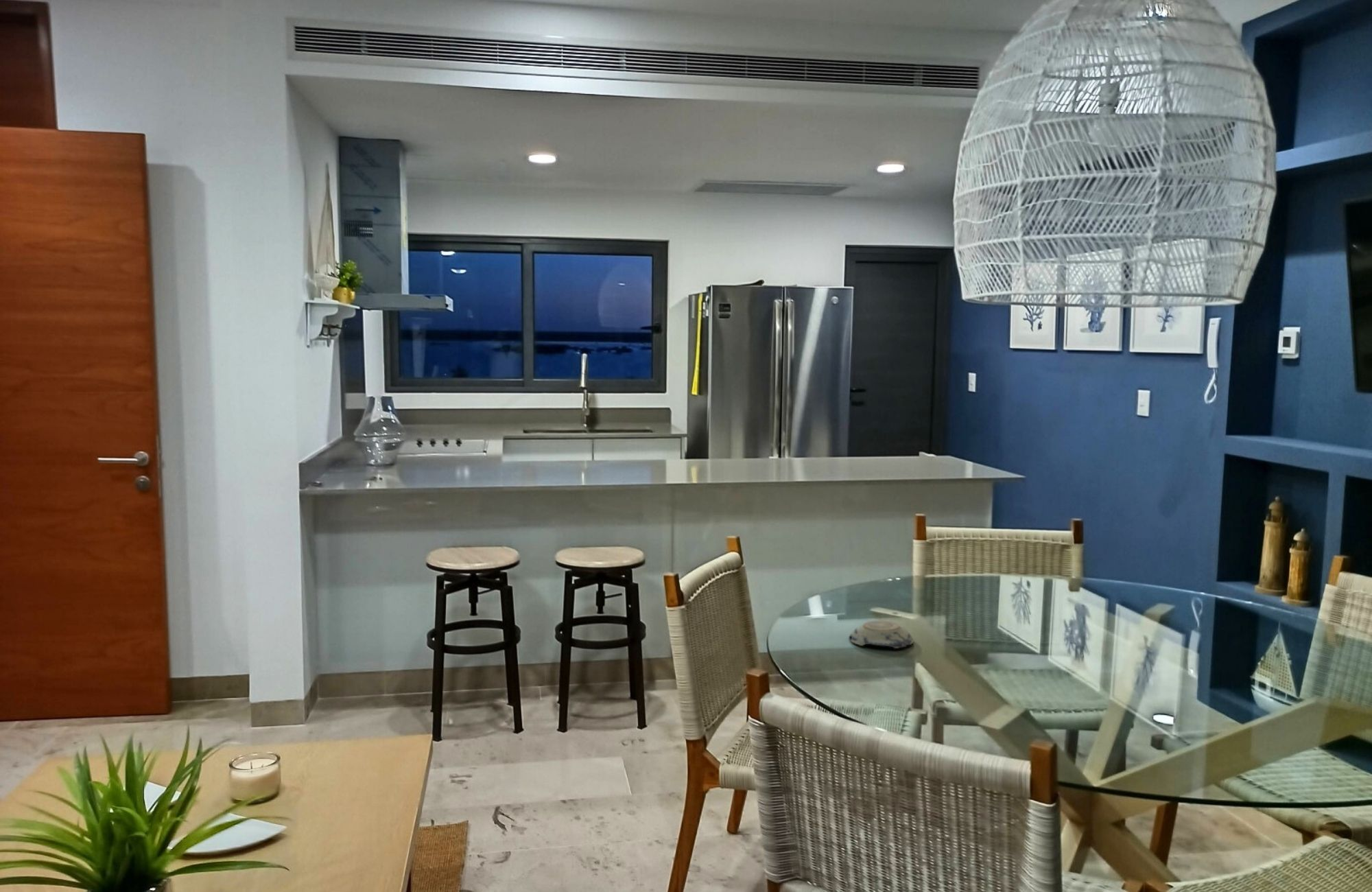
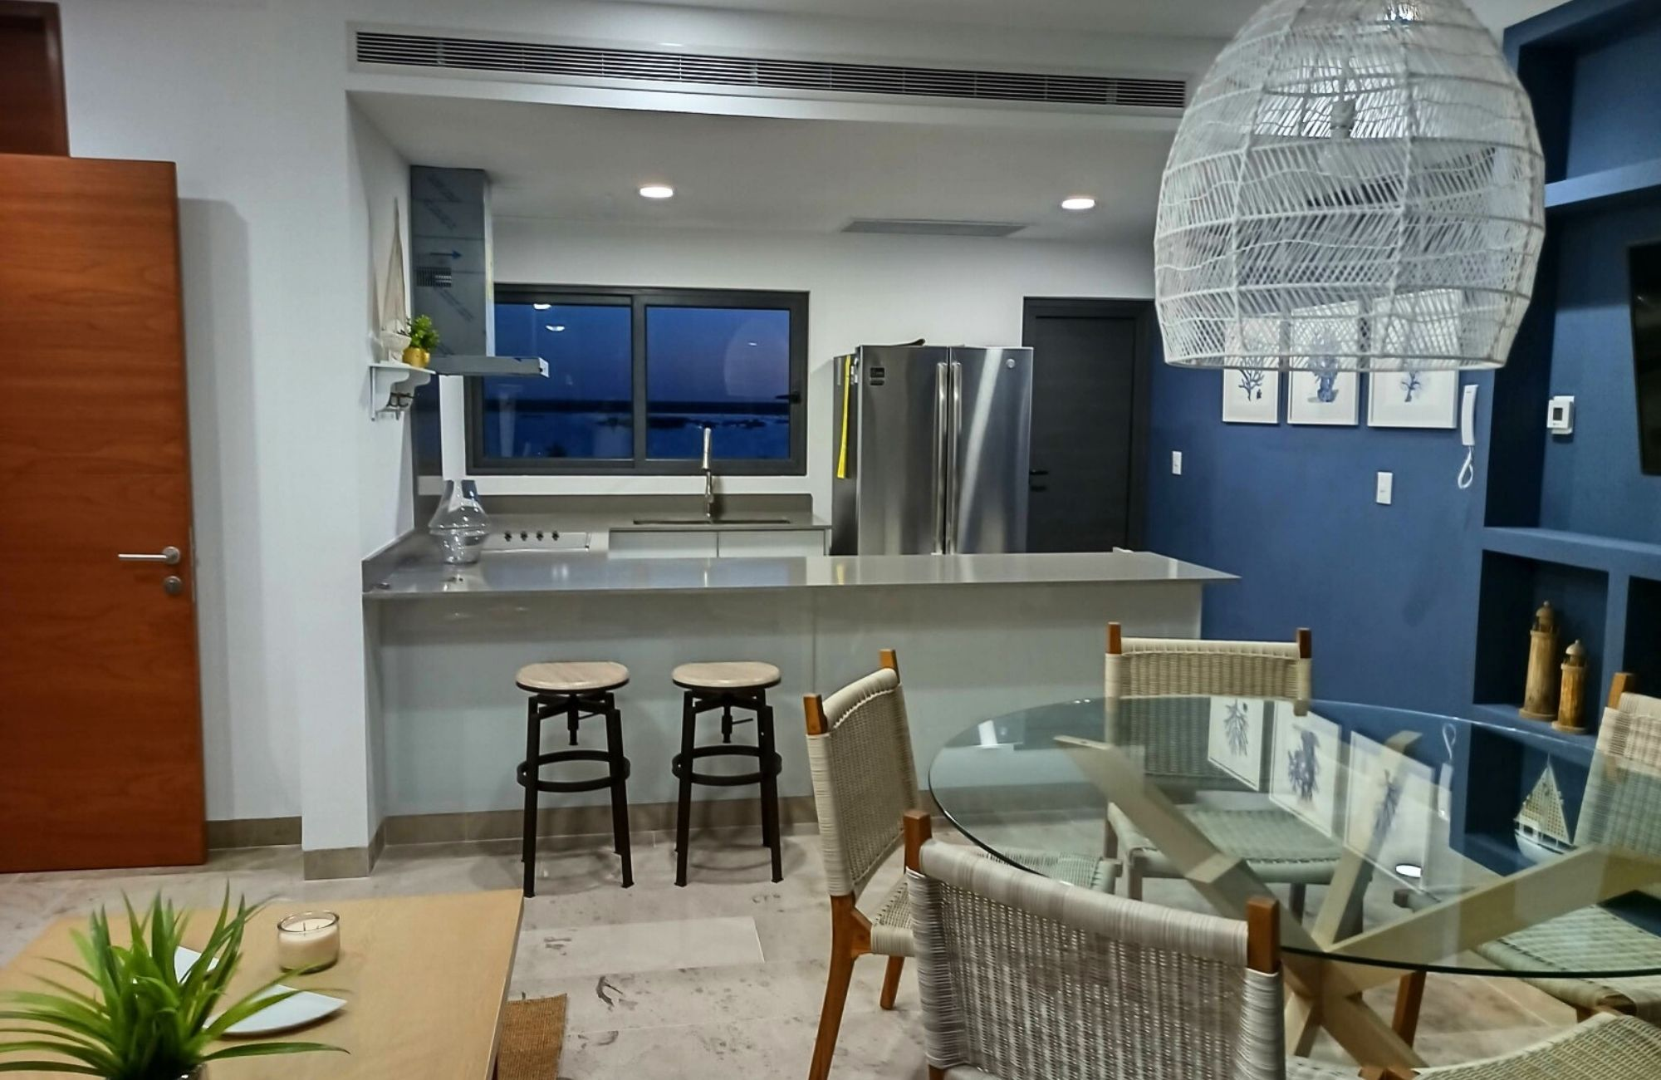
- decorative bowl [849,620,914,649]
